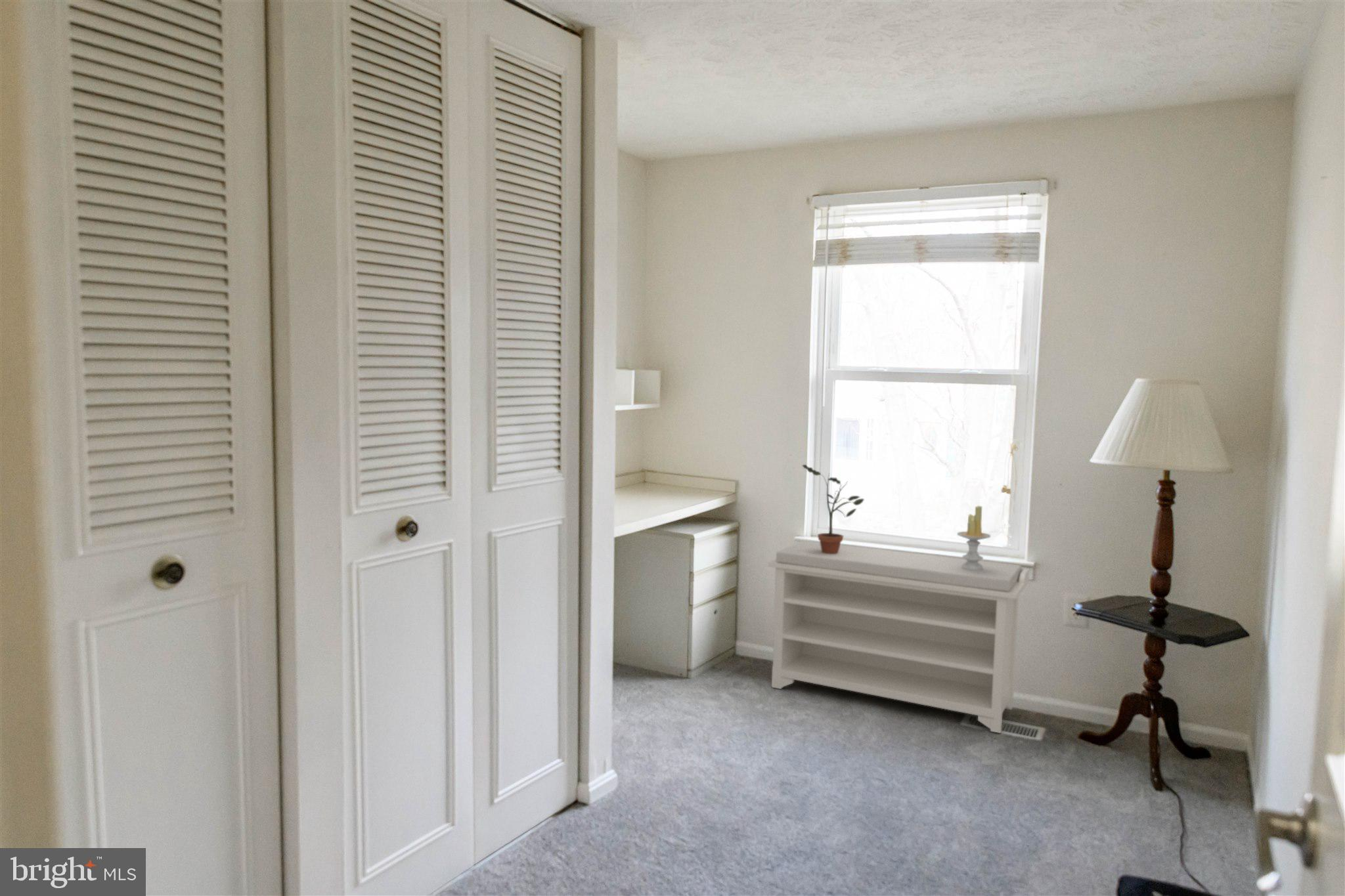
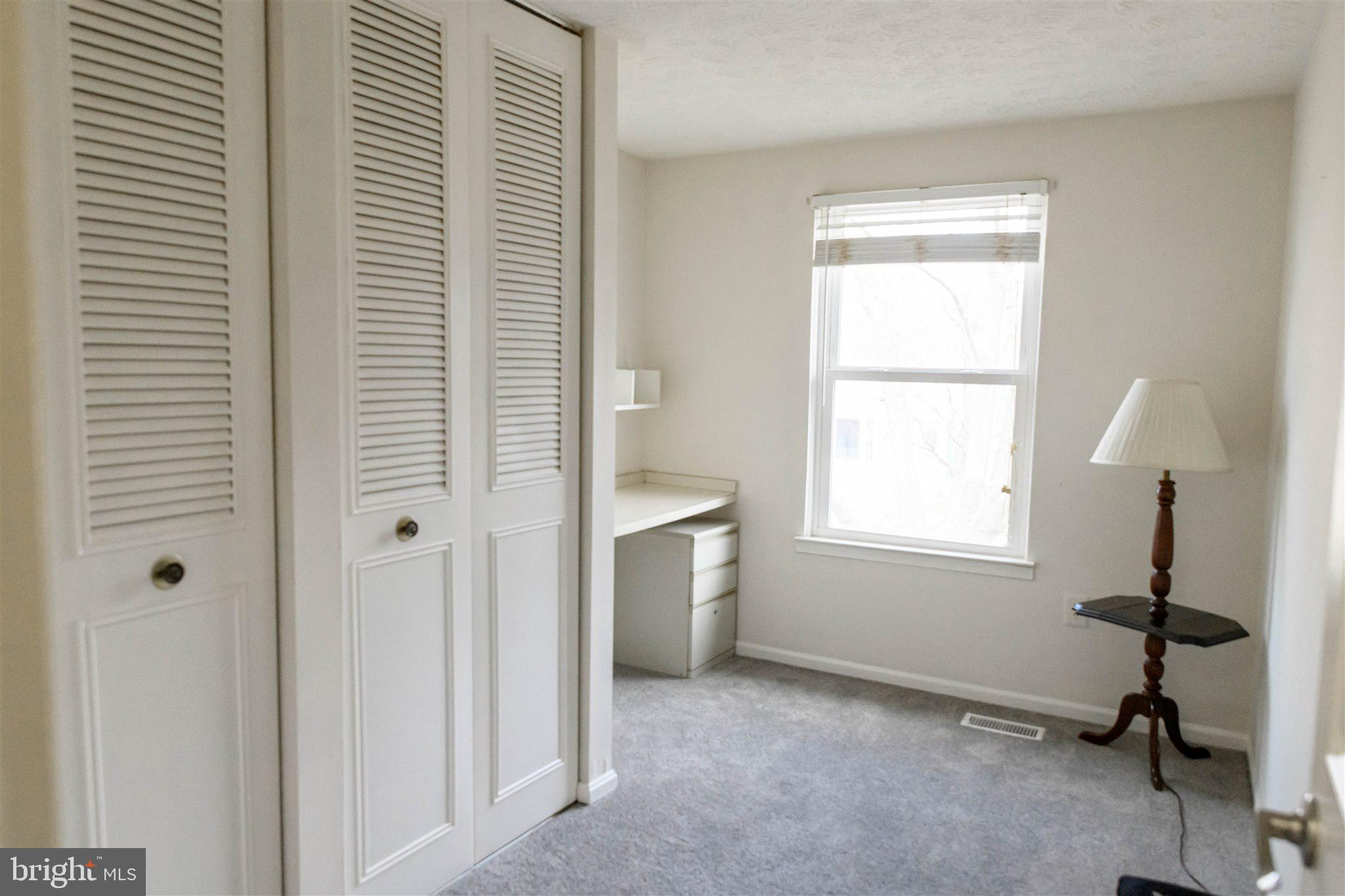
- candle [956,505,991,570]
- potted plant [802,464,865,554]
- bench [767,540,1030,734]
